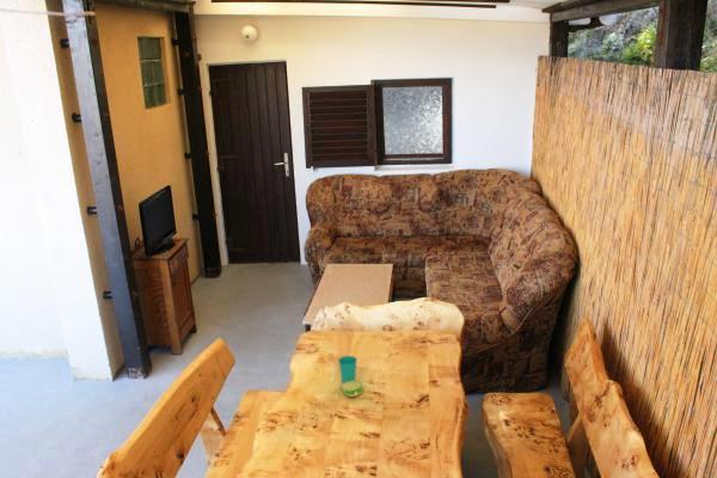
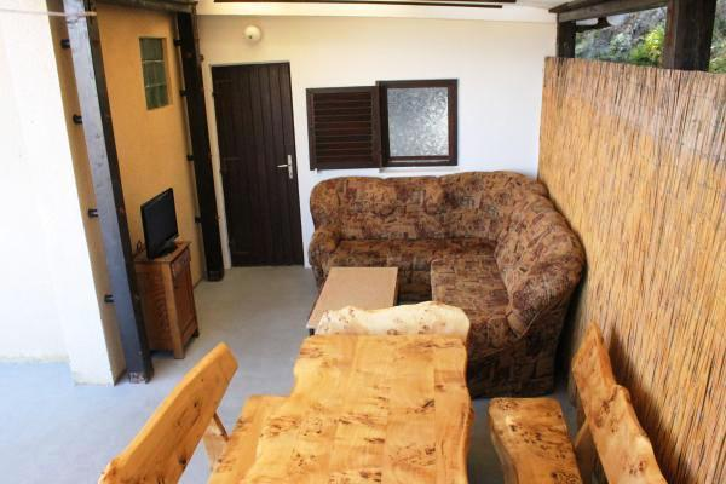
- cup [337,355,363,398]
